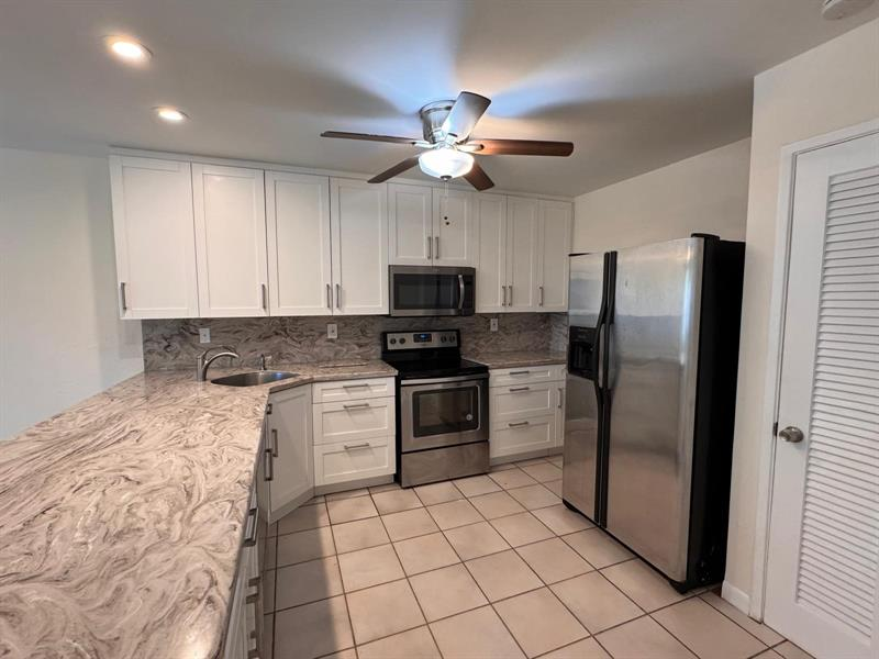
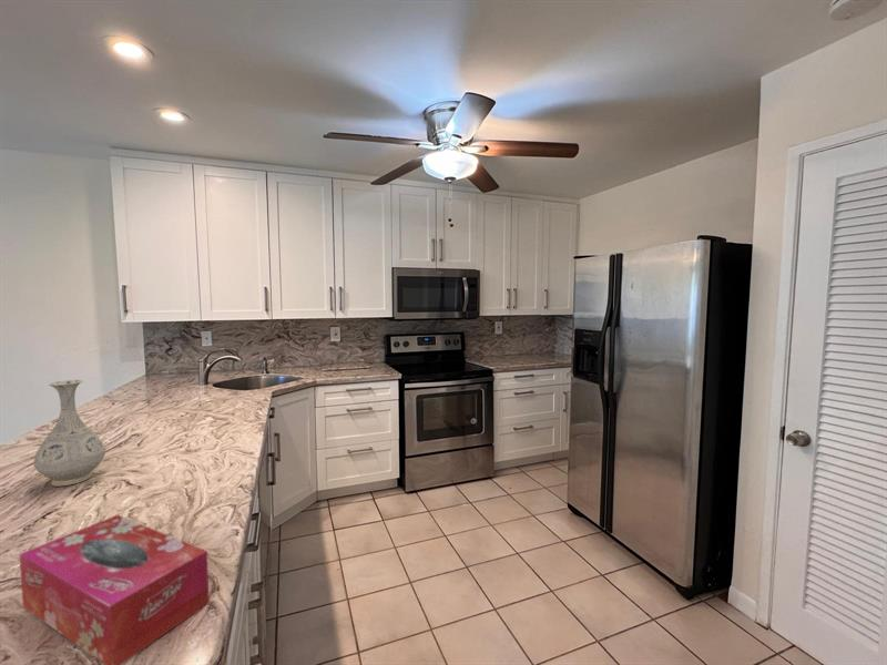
+ tissue box [19,514,211,665]
+ vase [32,379,106,488]
